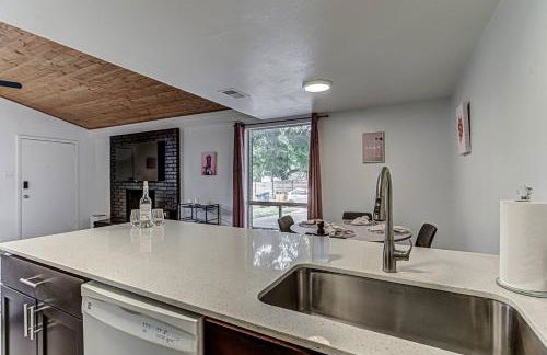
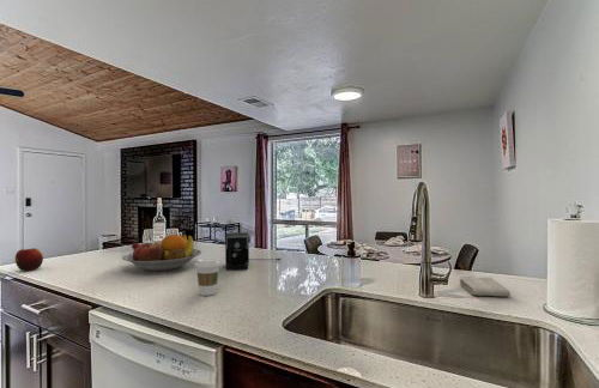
+ apple [14,247,44,272]
+ fruit bowl [121,234,202,272]
+ washcloth [458,275,512,298]
+ coffee cup [194,257,222,297]
+ coffee maker [224,231,282,271]
